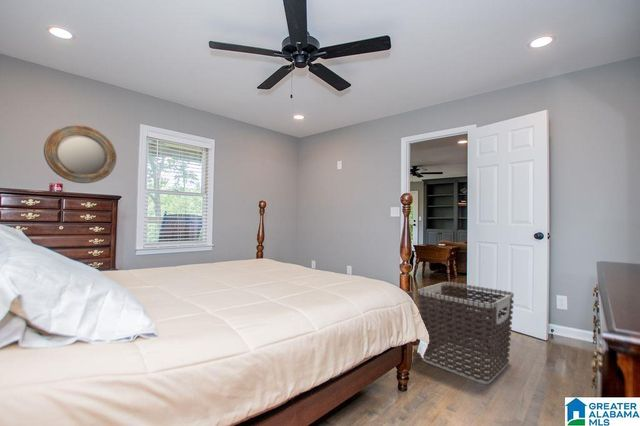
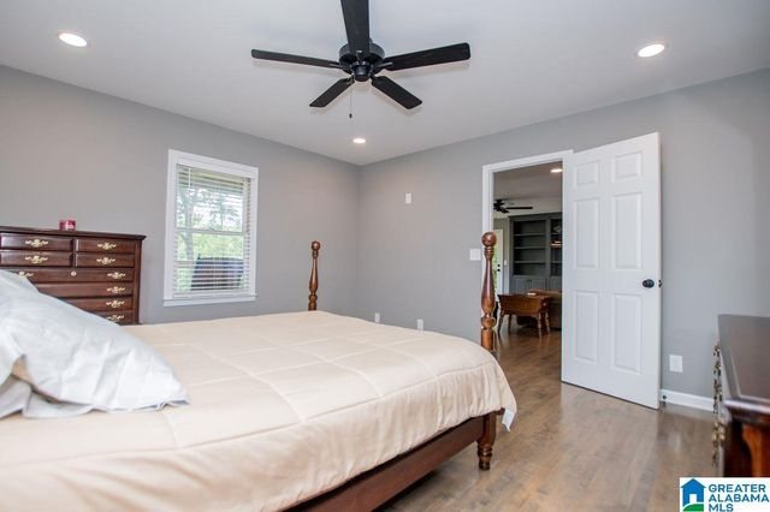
- home mirror [43,124,118,184]
- clothes hamper [417,281,515,385]
